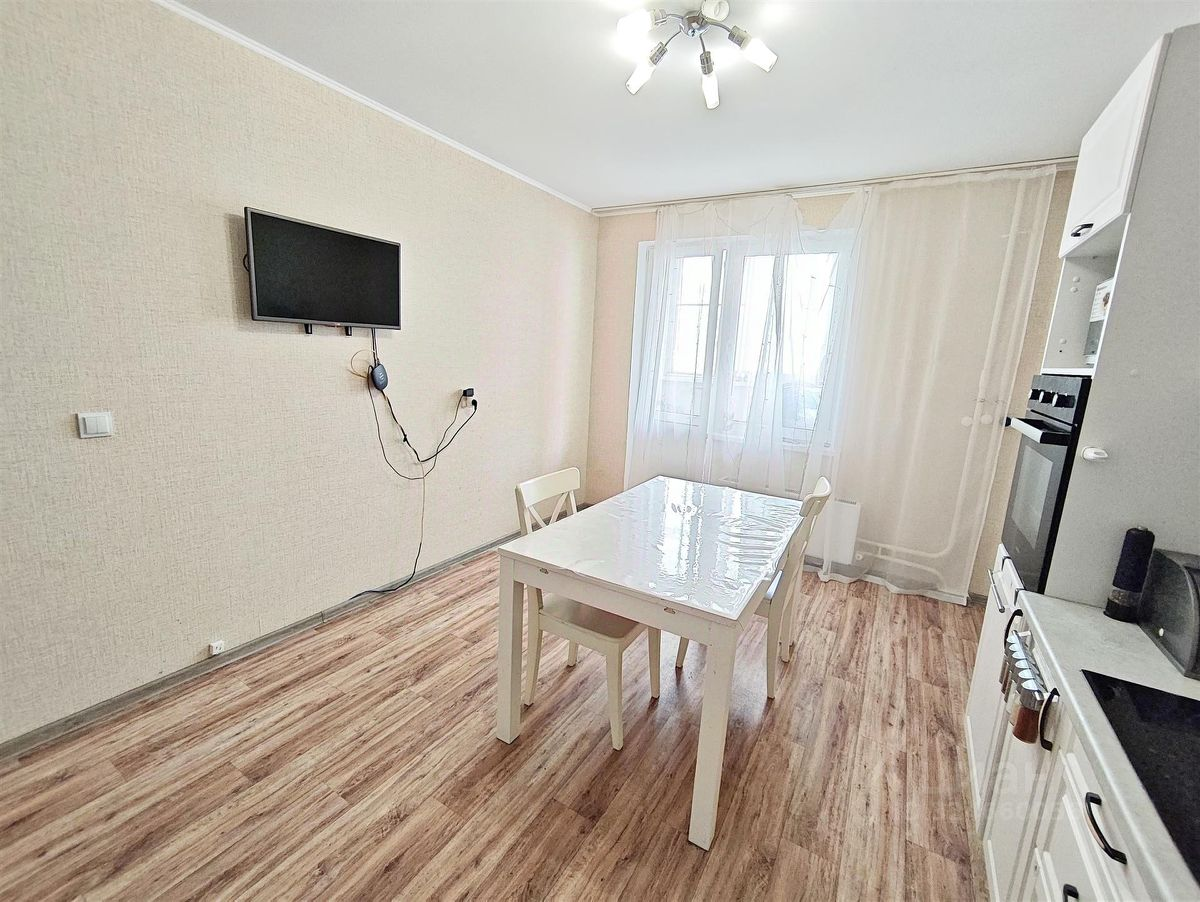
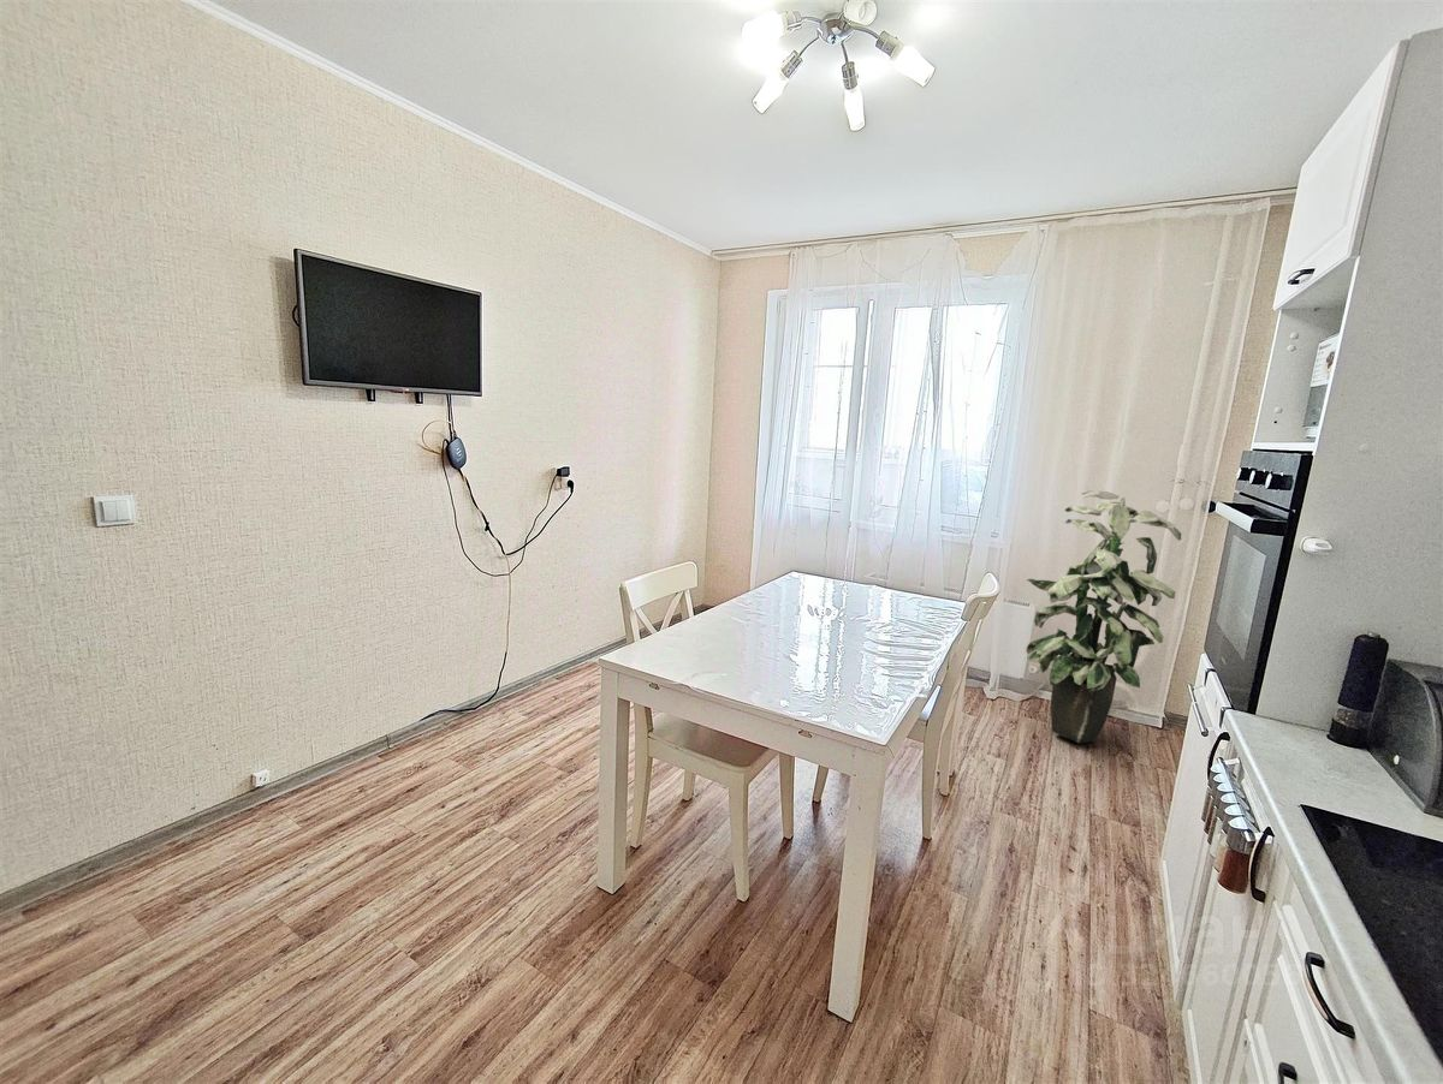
+ indoor plant [1026,489,1182,744]
